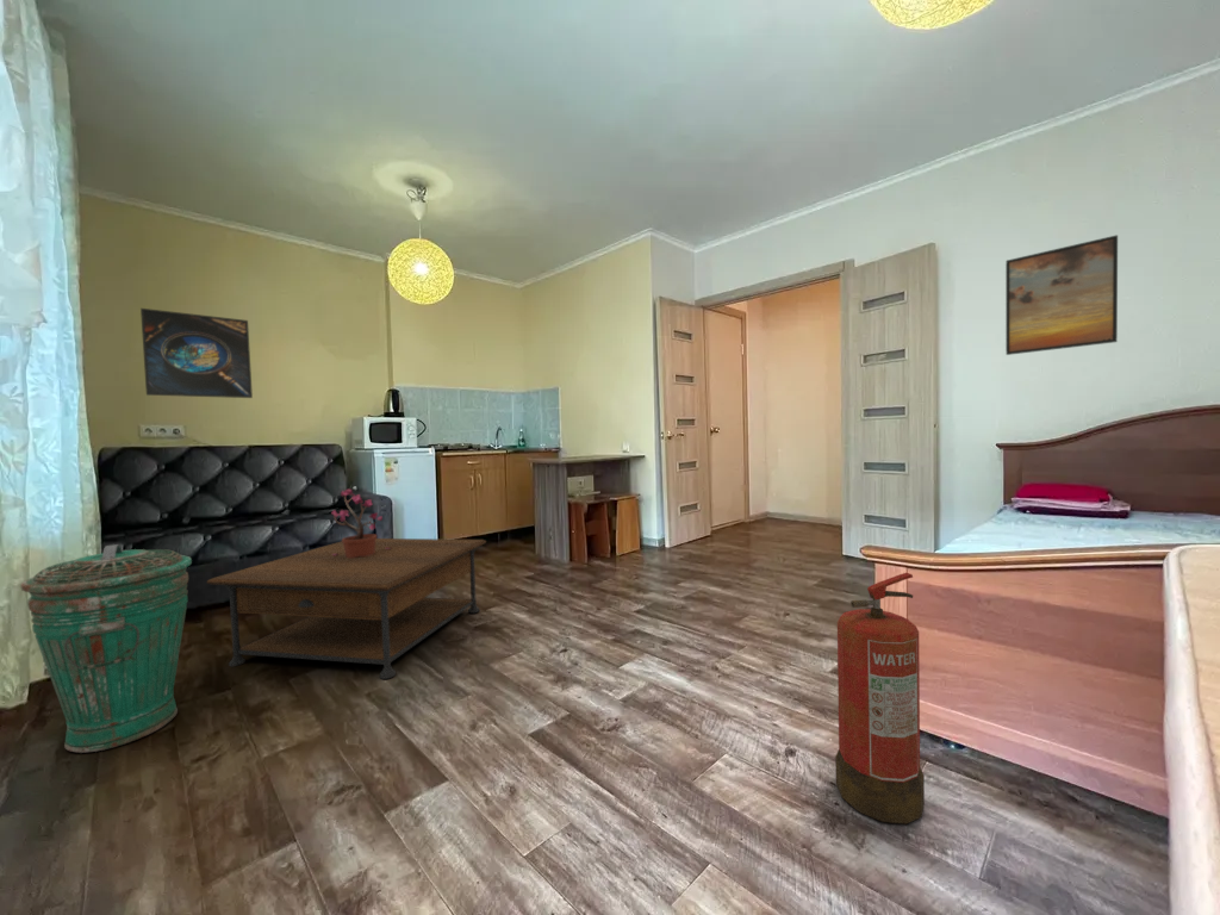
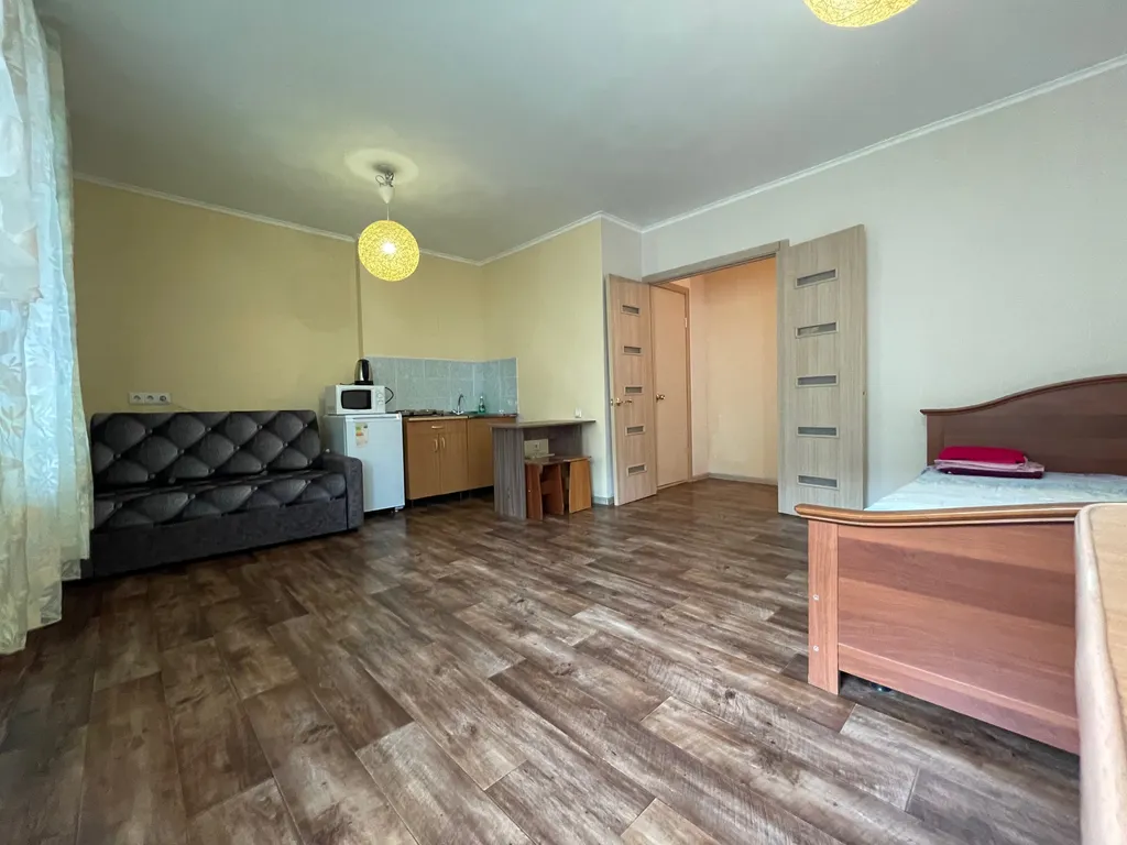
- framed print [1004,234,1119,356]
- fire extinguisher [834,572,926,824]
- coffee table [206,537,487,680]
- potted plant [330,487,391,558]
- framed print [139,307,254,399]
- trash can [19,543,193,754]
